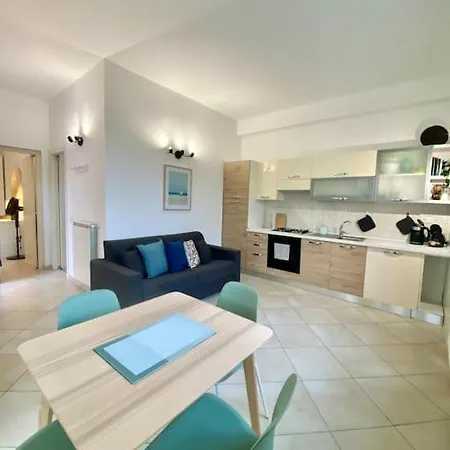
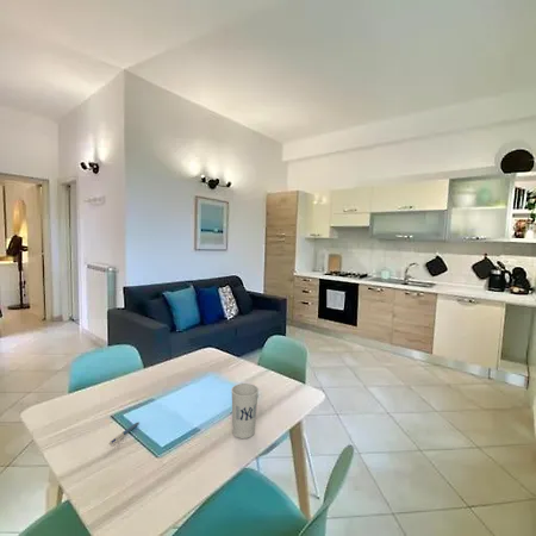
+ cup [230,382,260,440]
+ pen [107,420,141,445]
